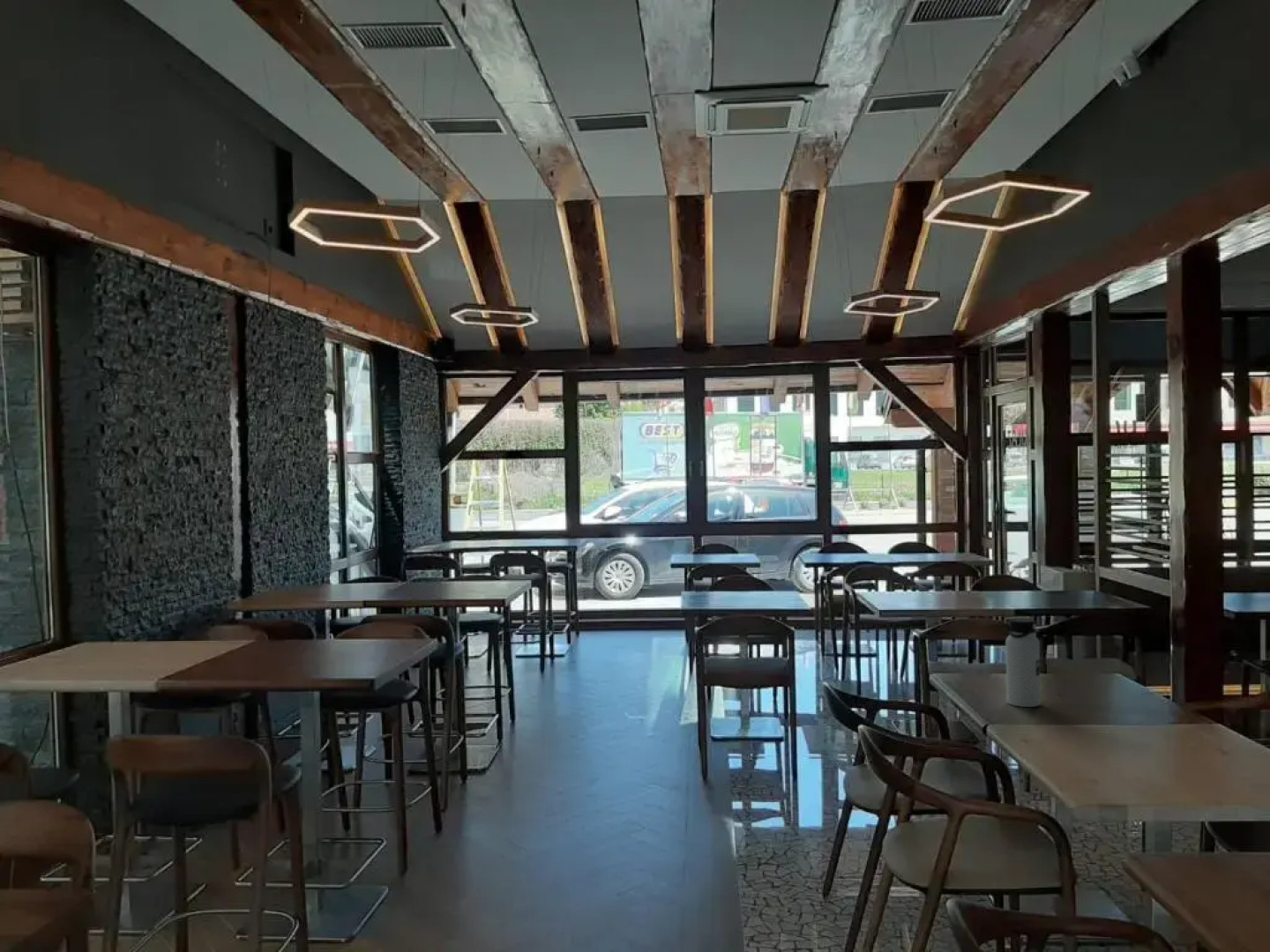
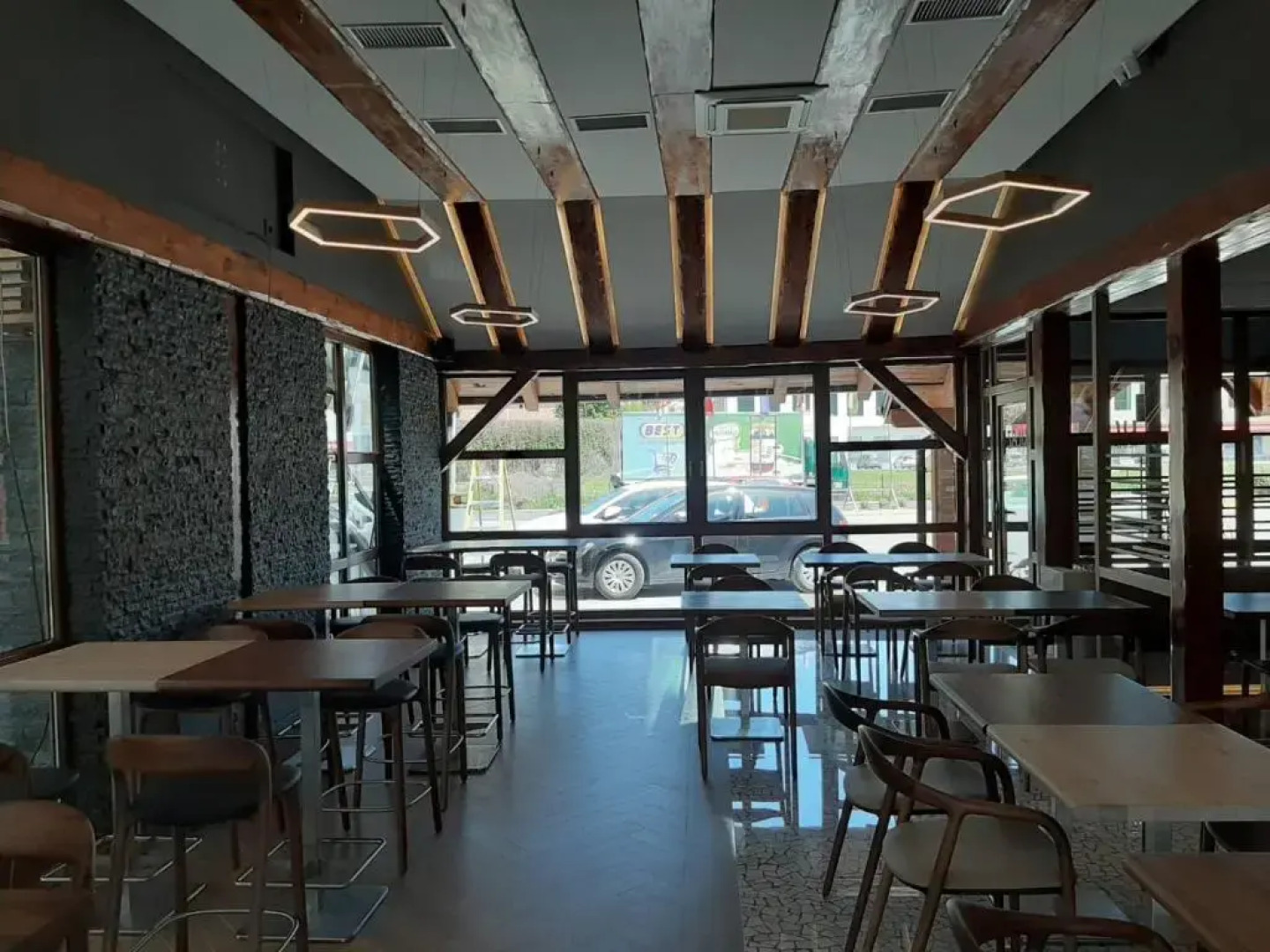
- water bottle [1005,617,1042,708]
